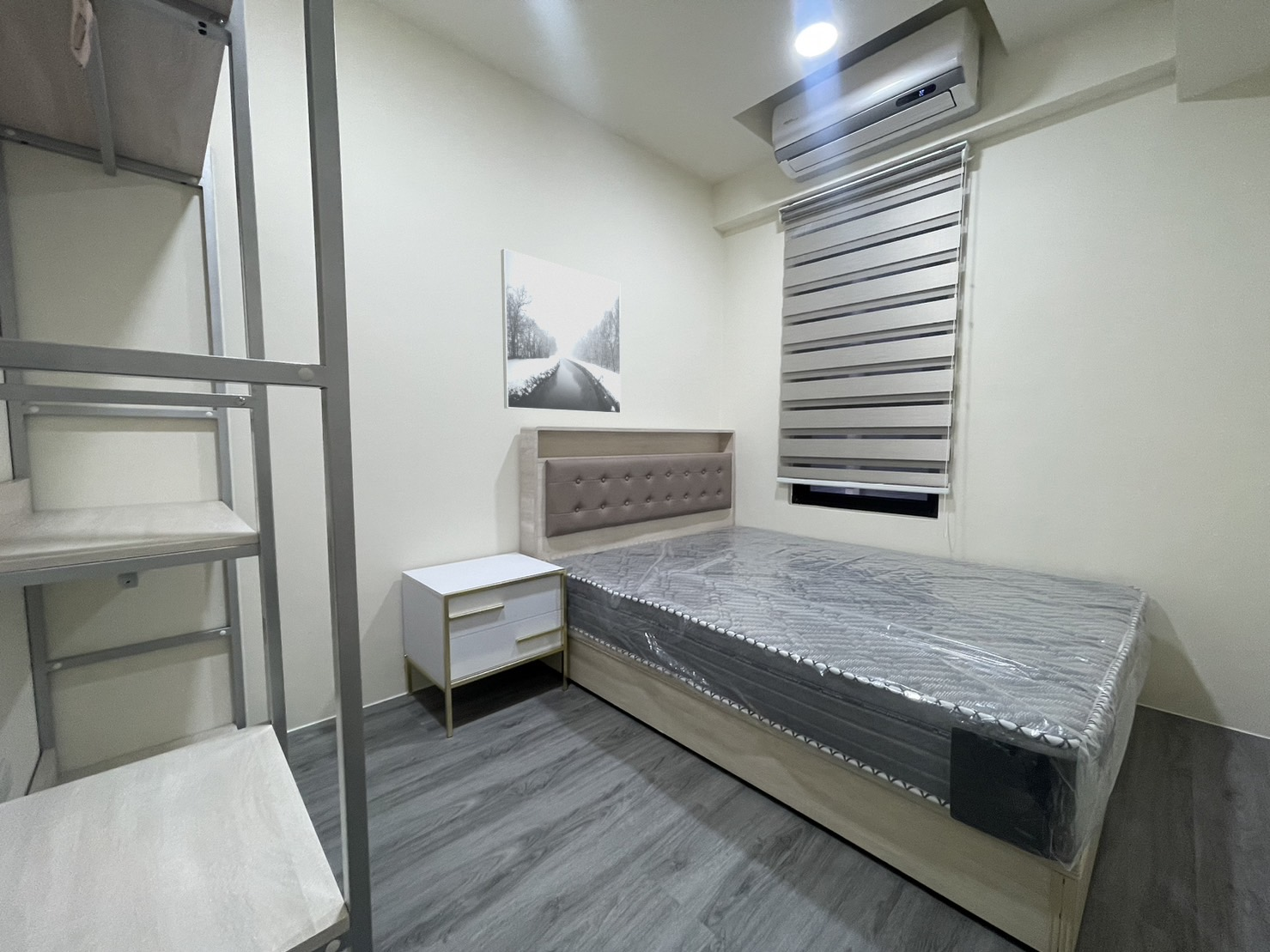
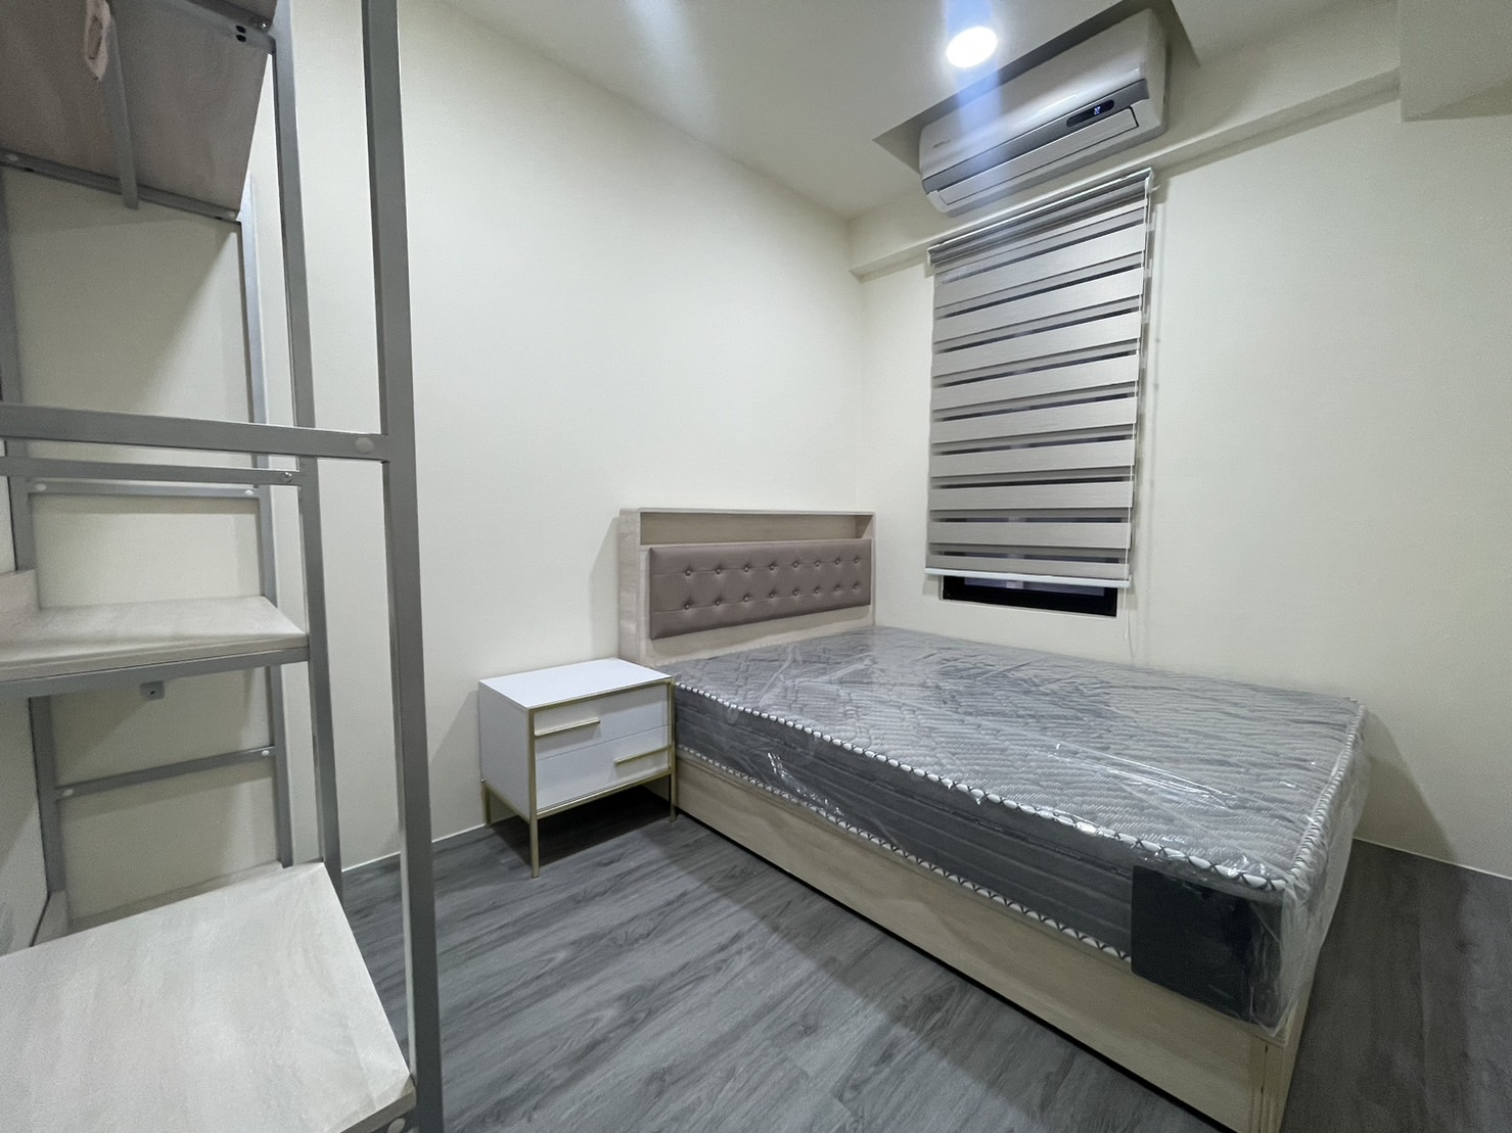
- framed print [501,248,622,415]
